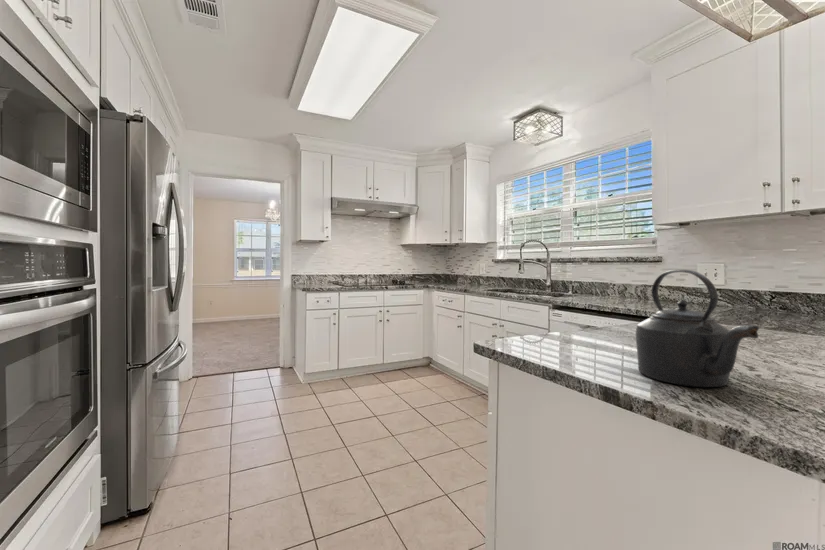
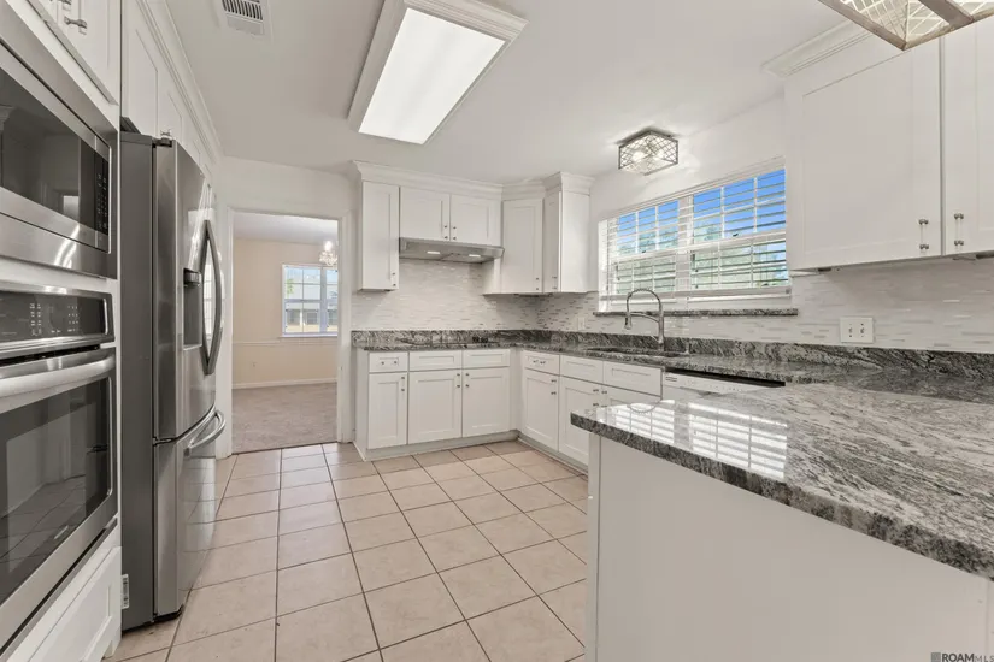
- kettle [635,268,760,388]
